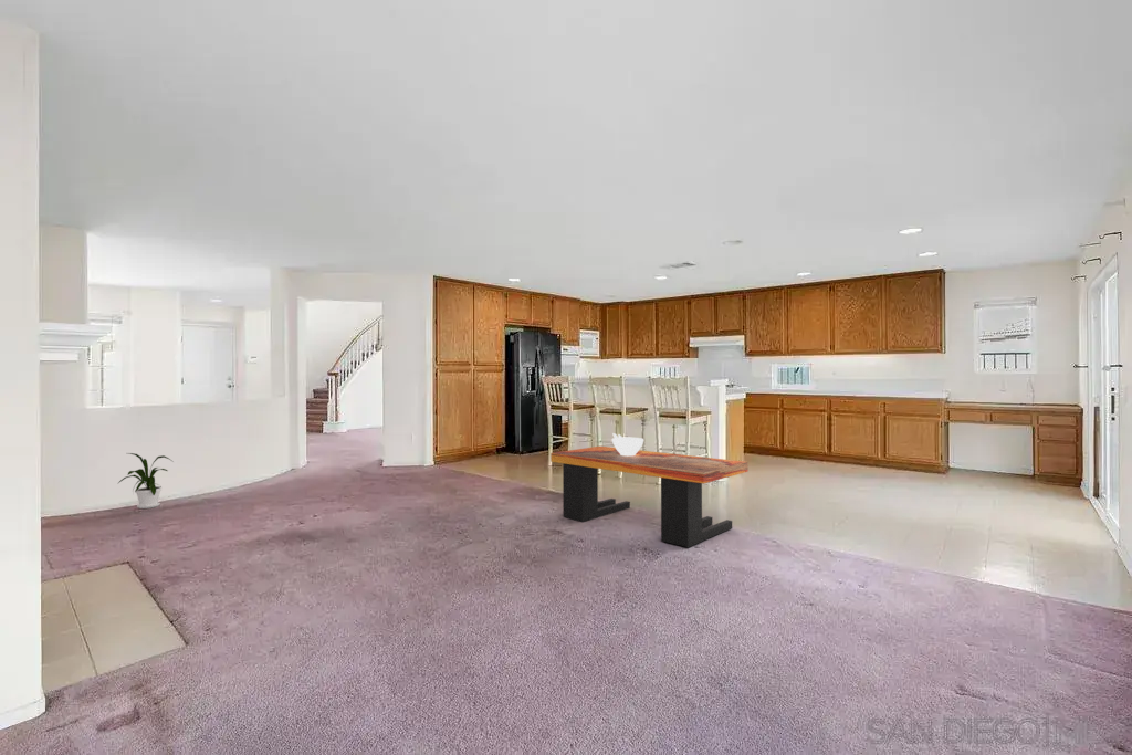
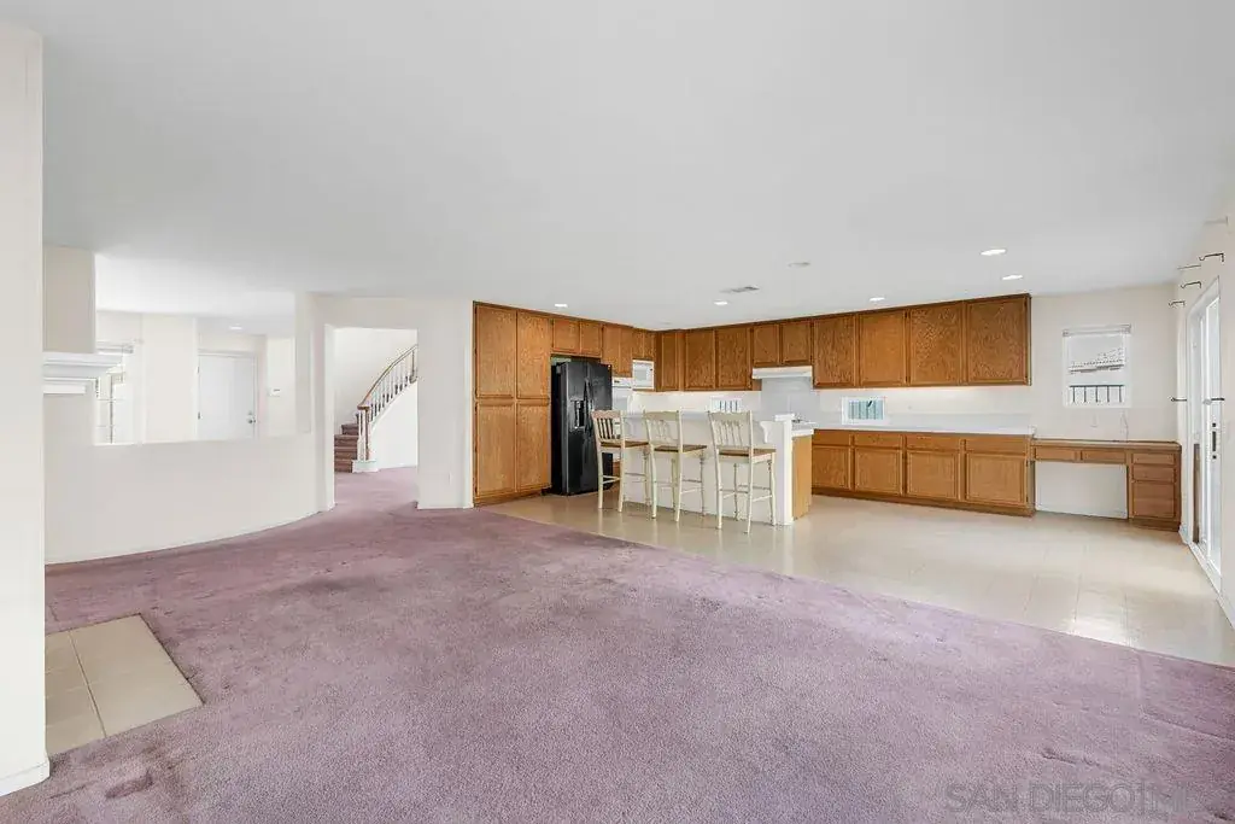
- house plant [117,452,175,510]
- decorative bowl [611,432,644,455]
- coffee table [549,445,750,548]
